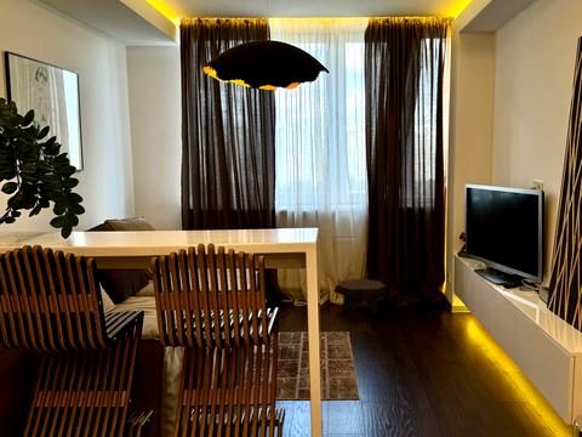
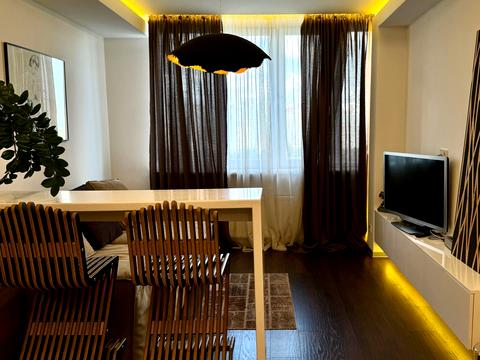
- footstool [332,278,387,320]
